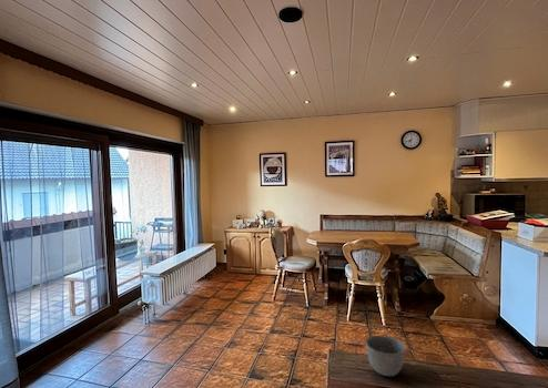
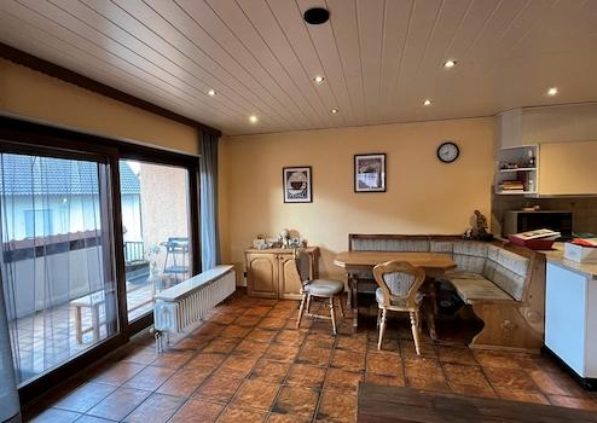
- bowl [365,335,407,377]
